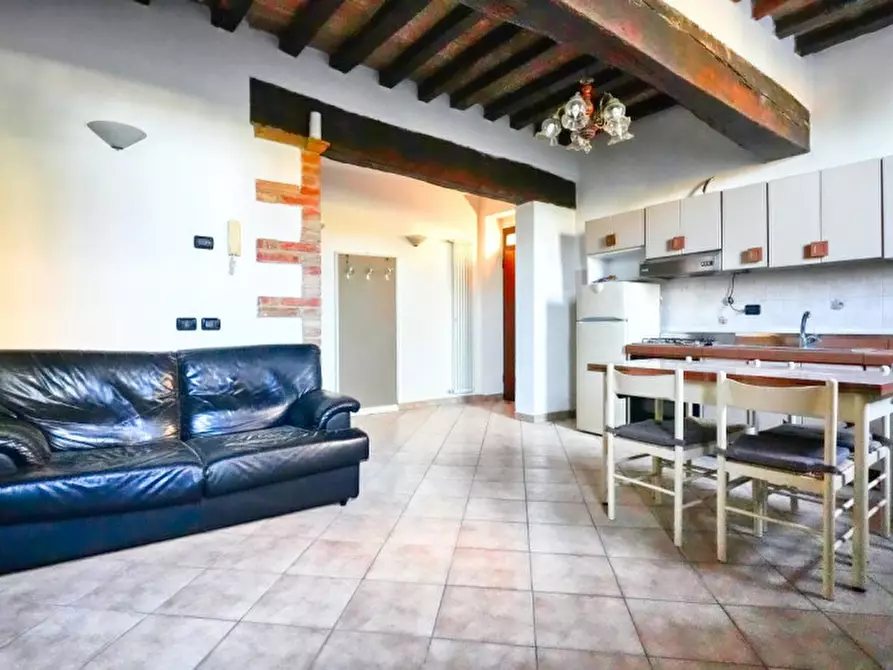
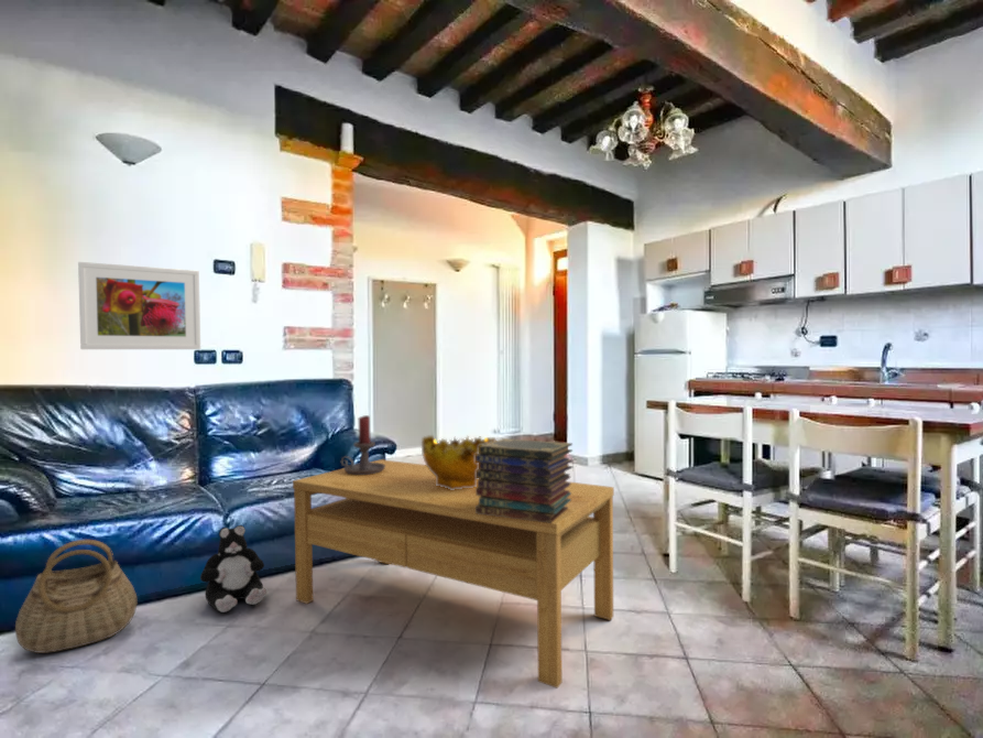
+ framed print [77,261,201,350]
+ basket [14,539,139,654]
+ plush toy [199,524,267,614]
+ candle holder [340,414,385,475]
+ book stack [476,437,574,523]
+ decorative bowl [420,435,498,490]
+ coffee table [292,458,615,690]
